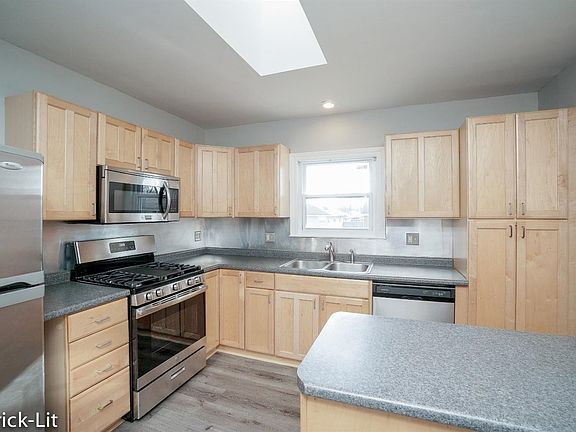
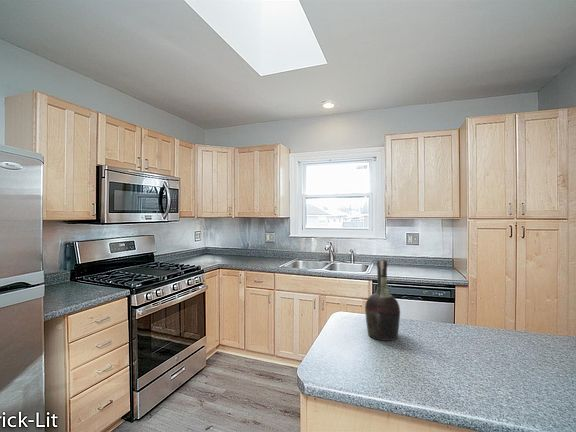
+ cognac bottle [364,259,401,342]
